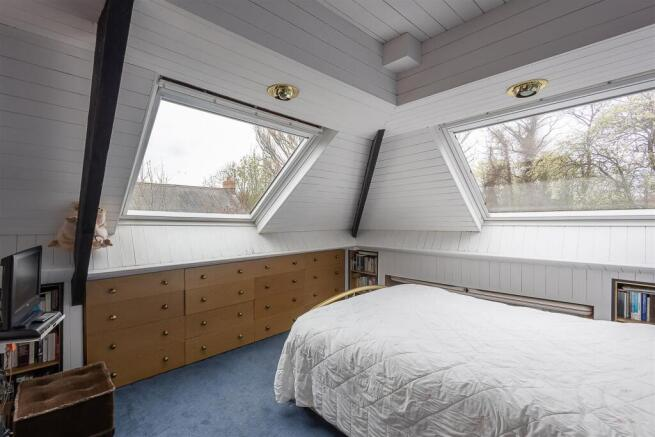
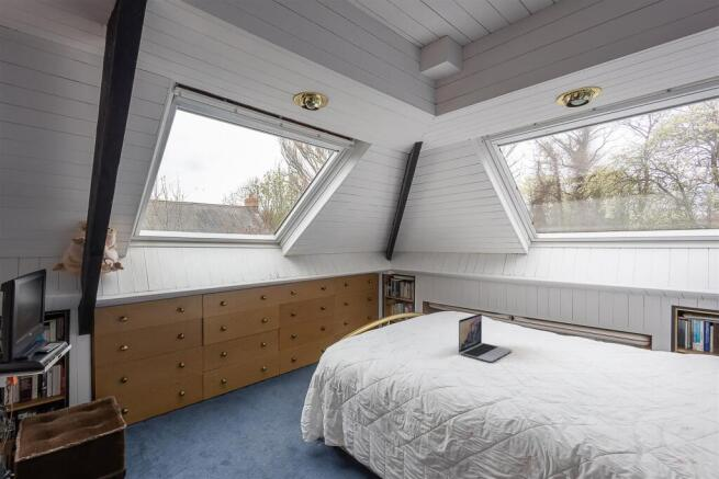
+ laptop [458,312,513,363]
